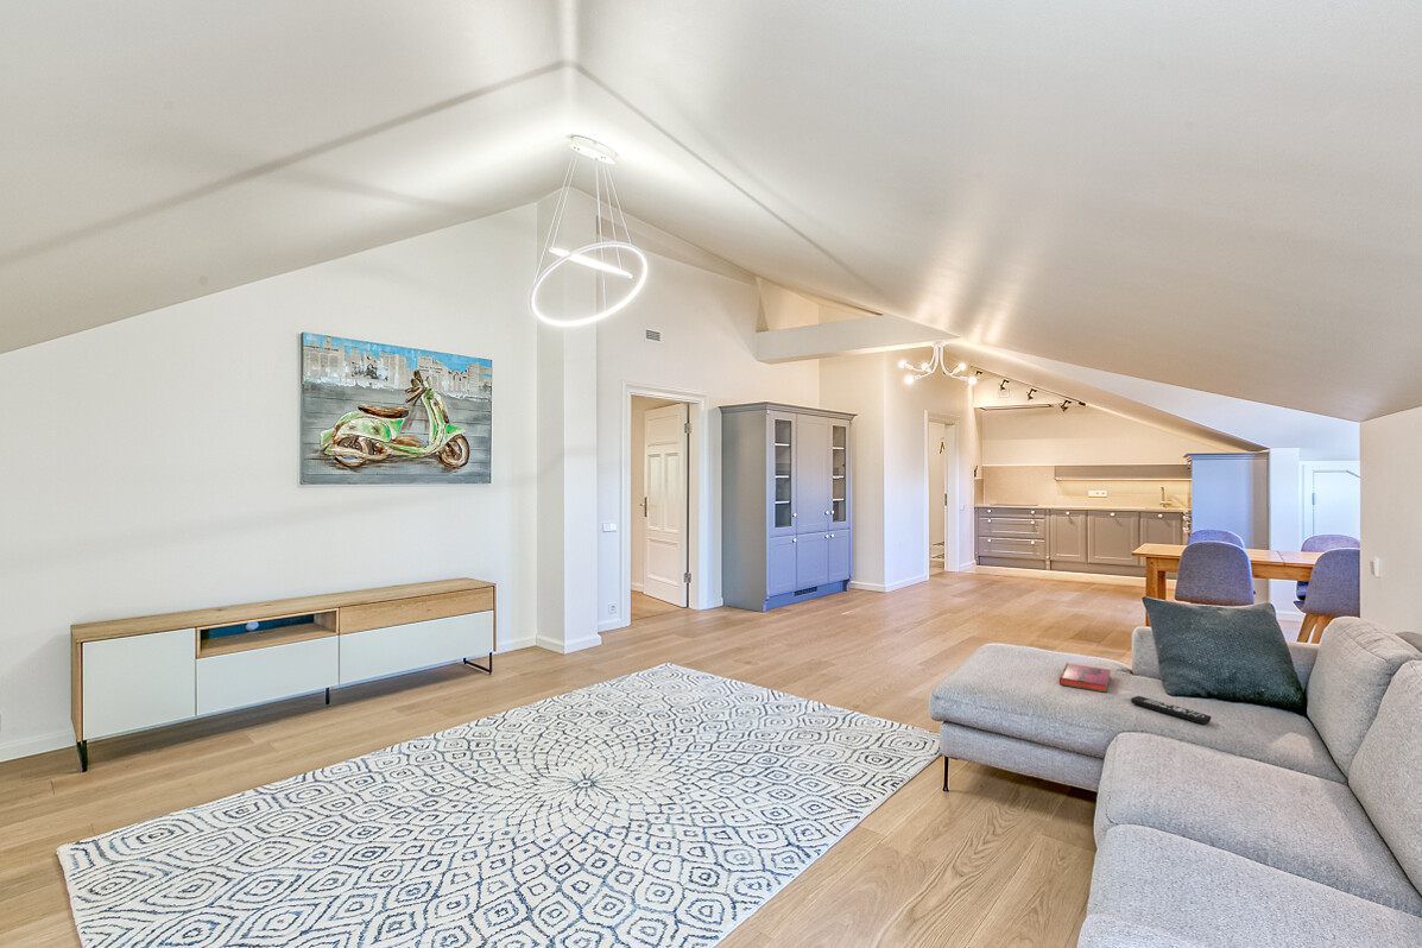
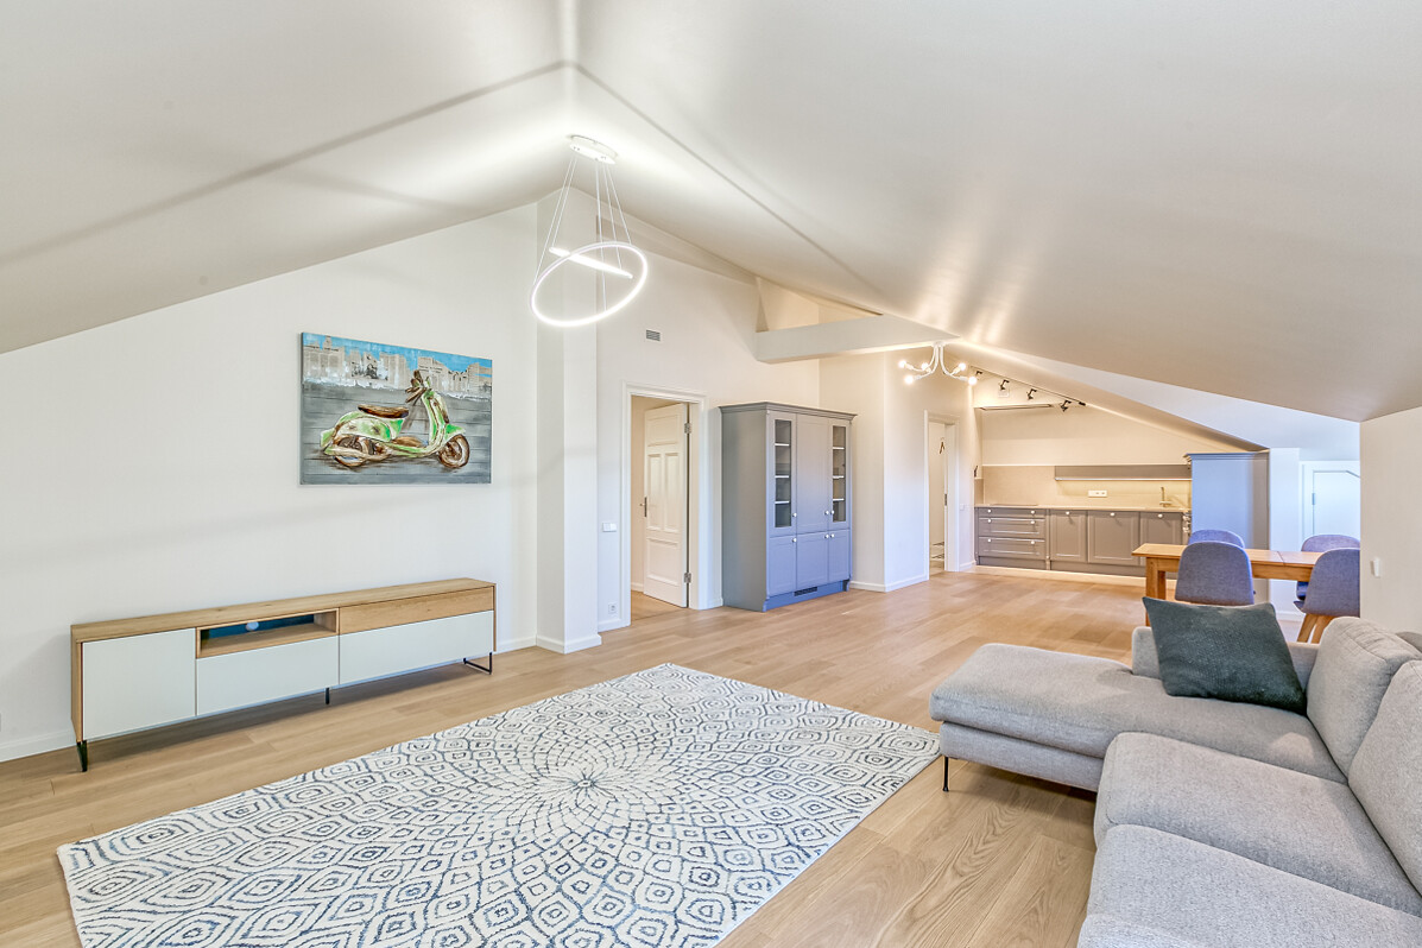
- remote control [1130,695,1212,725]
- hardback book [1058,662,1112,694]
